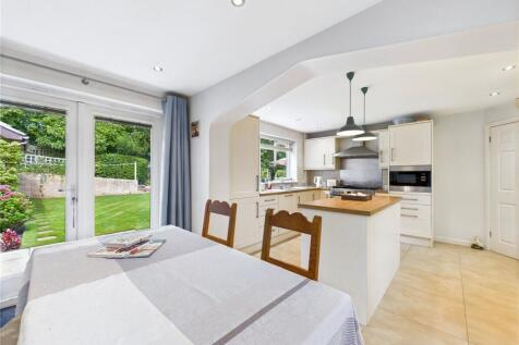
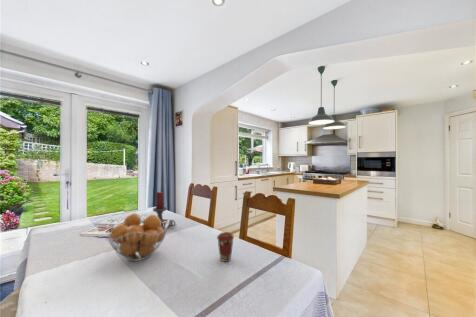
+ coffee cup [216,231,235,263]
+ fruit basket [106,212,170,262]
+ candle holder [152,191,177,229]
